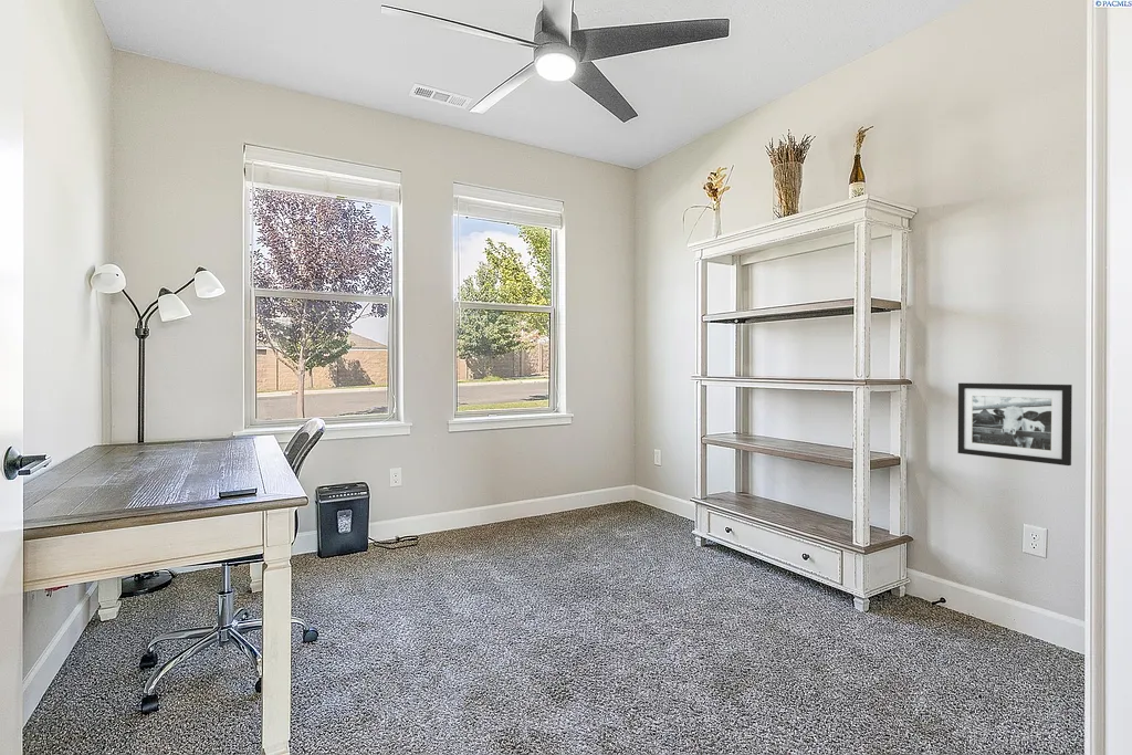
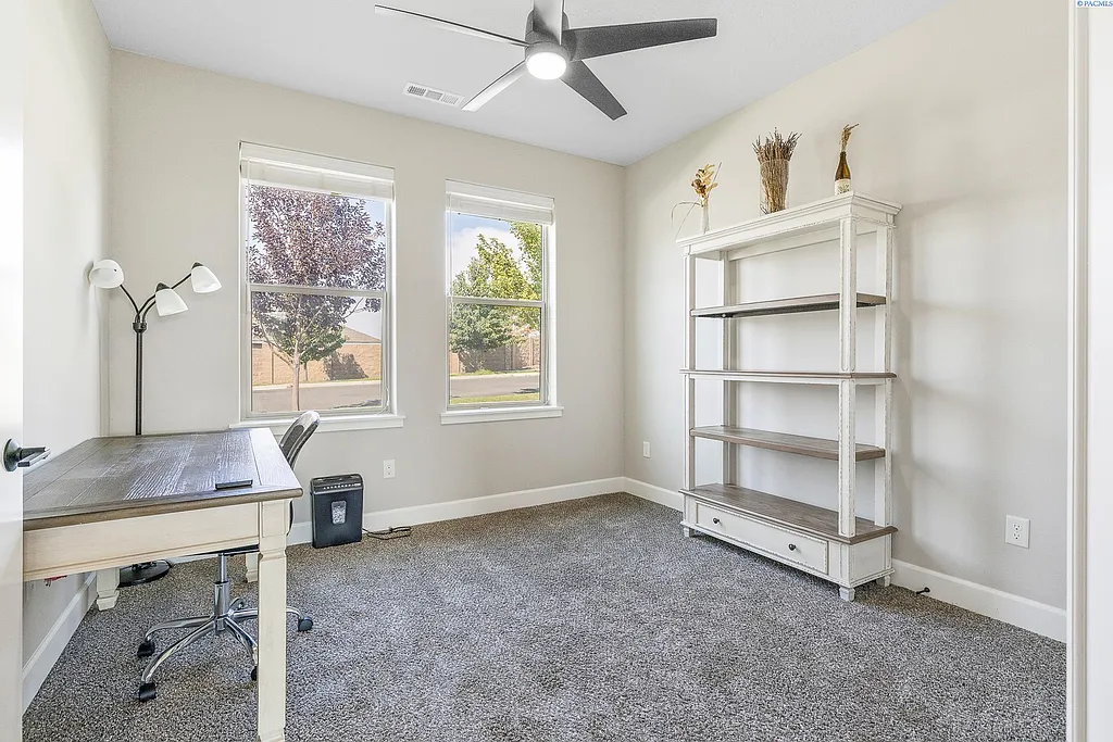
- picture frame [956,382,1073,466]
